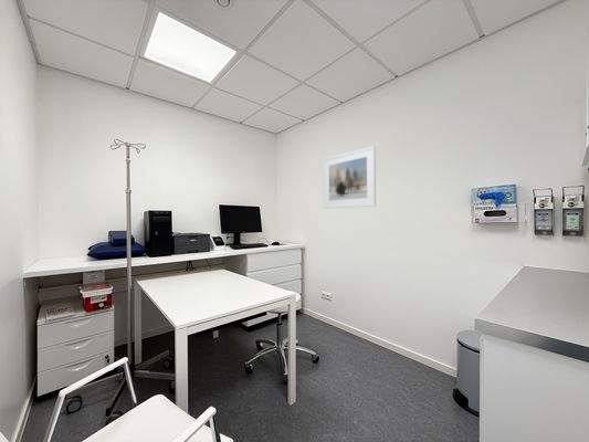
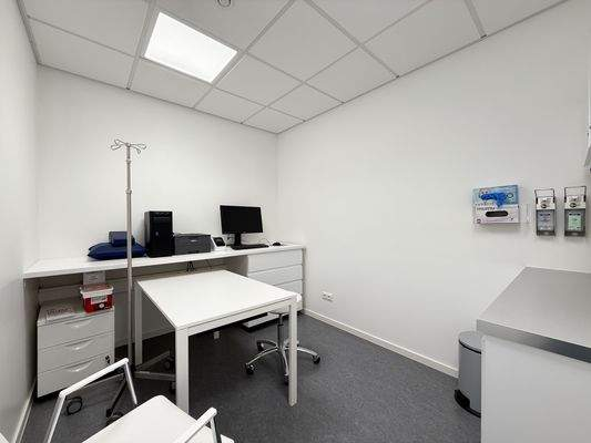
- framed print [322,145,377,210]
